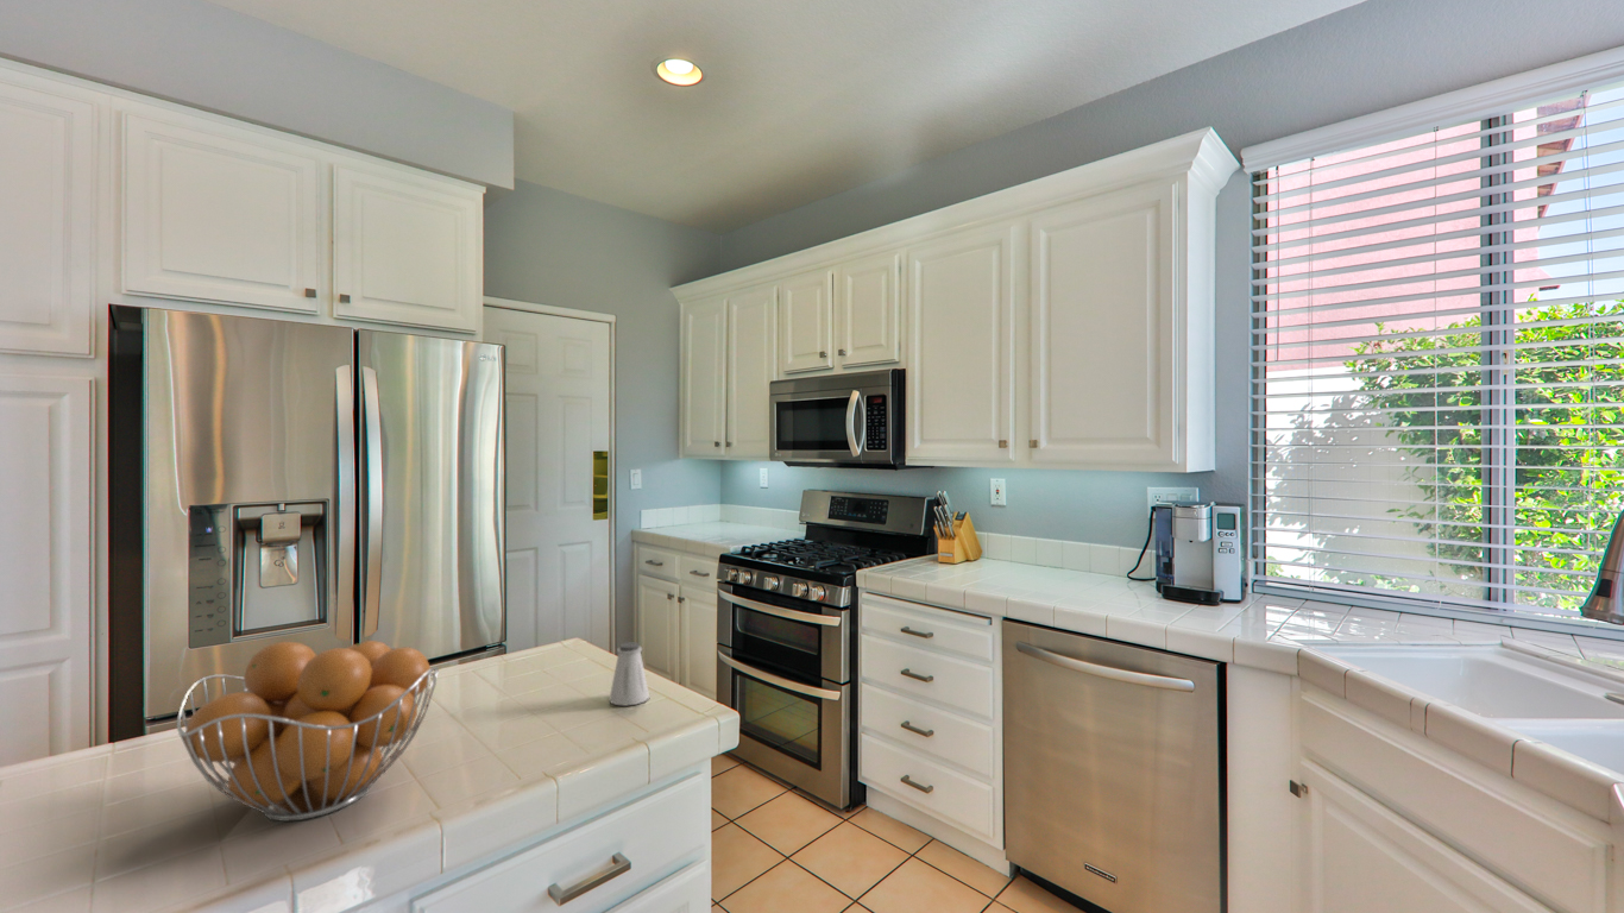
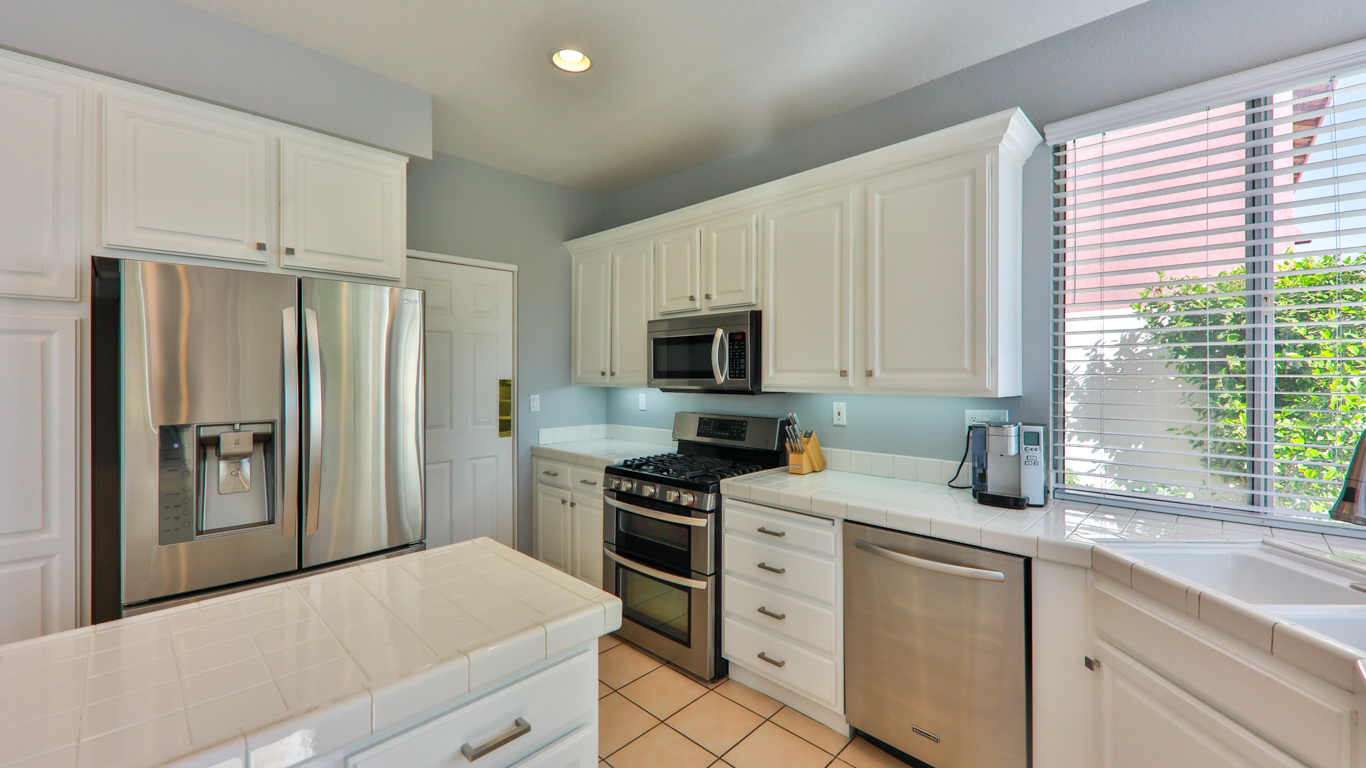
- saltshaker [609,641,650,706]
- fruit basket [176,640,440,823]
